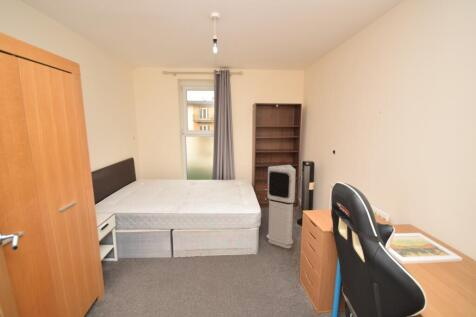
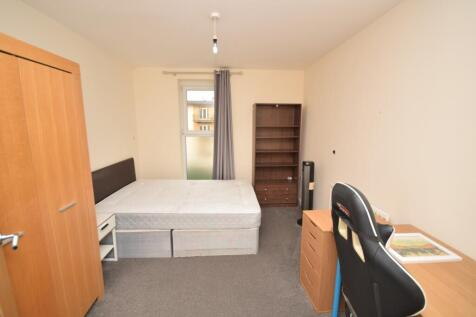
- air purifier [266,164,297,249]
